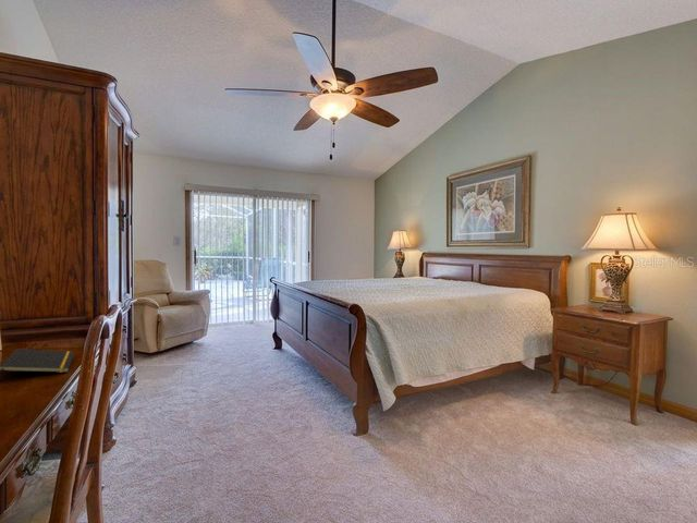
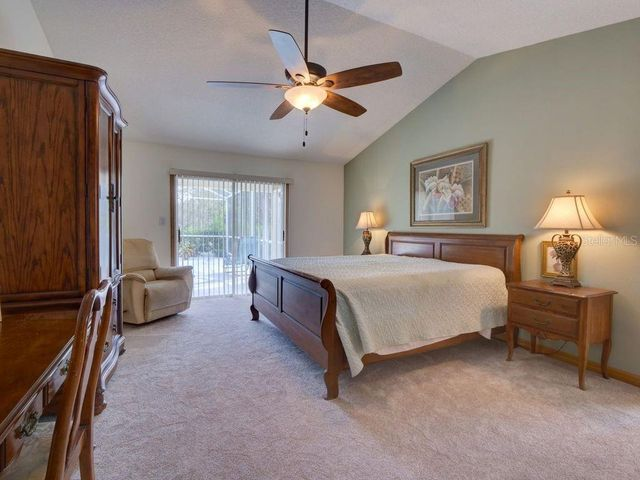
- notepad [0,348,75,382]
